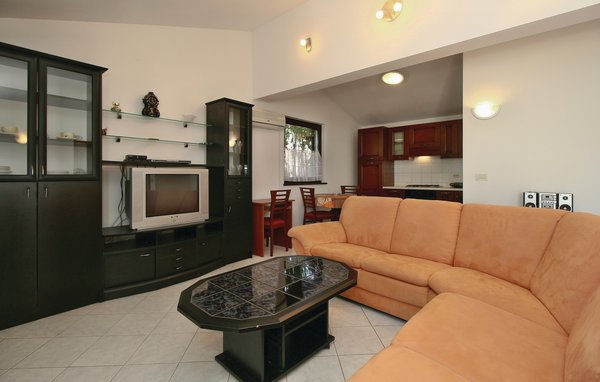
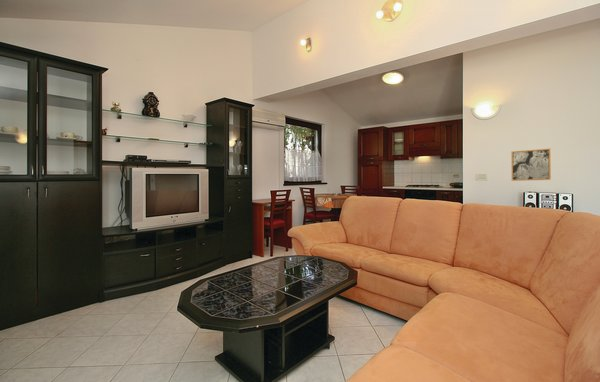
+ wall art [510,148,552,182]
